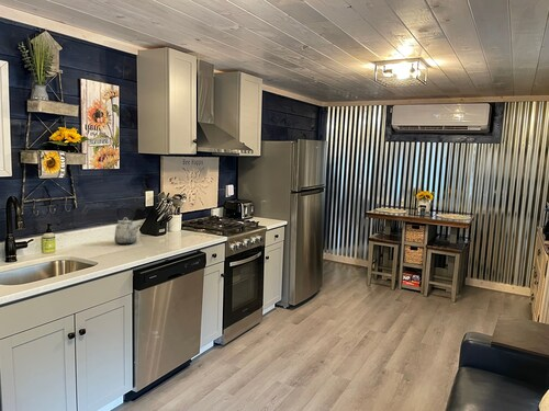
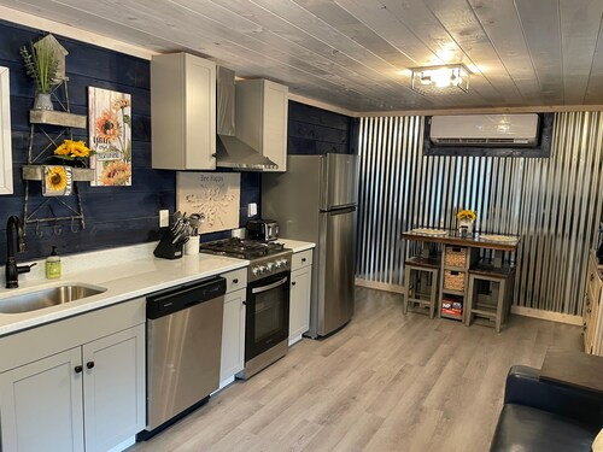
- kettle [113,206,142,246]
